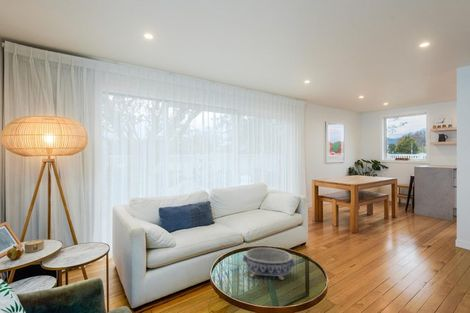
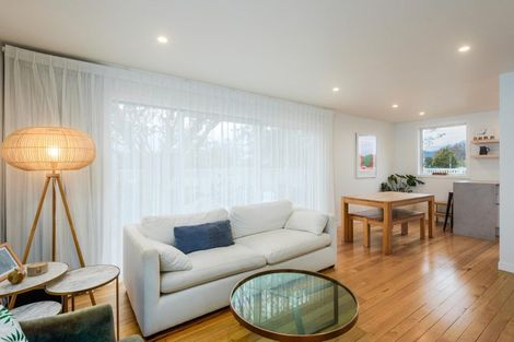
- decorative bowl [242,247,296,281]
